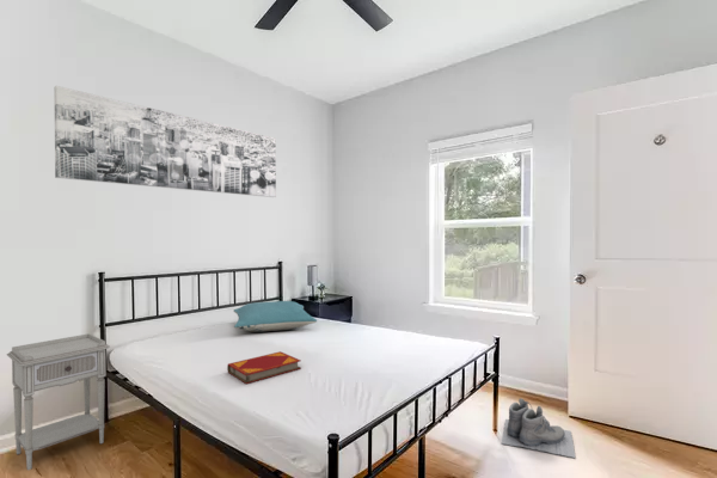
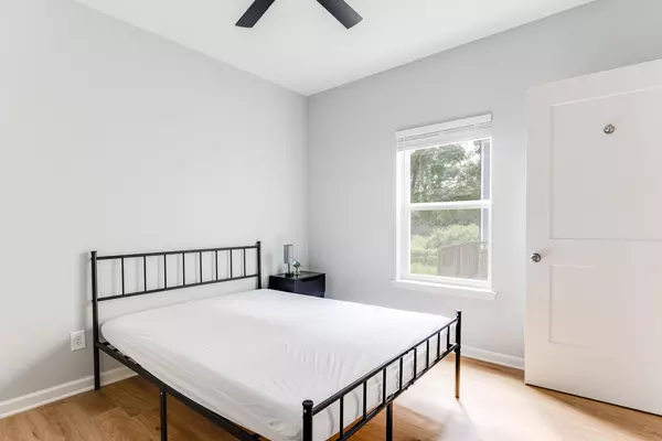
- boots [501,397,576,459]
- pillow [233,300,318,333]
- nightstand [6,332,111,471]
- wall art [53,85,277,198]
- hardback book [226,350,302,385]
